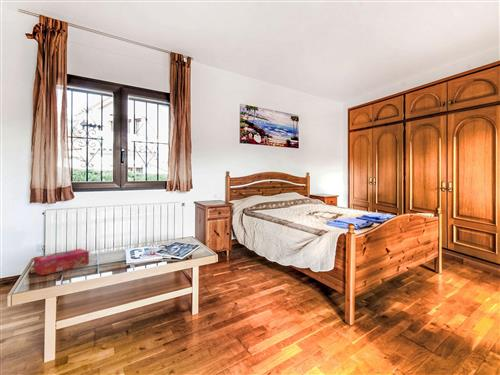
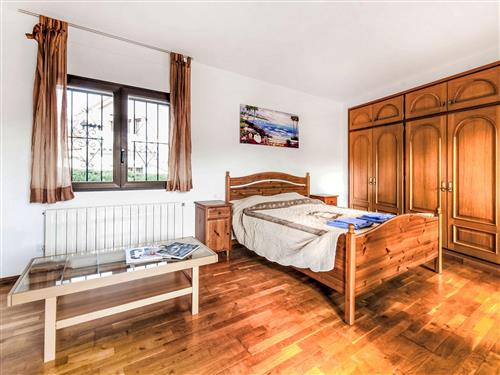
- tissue box [33,248,90,276]
